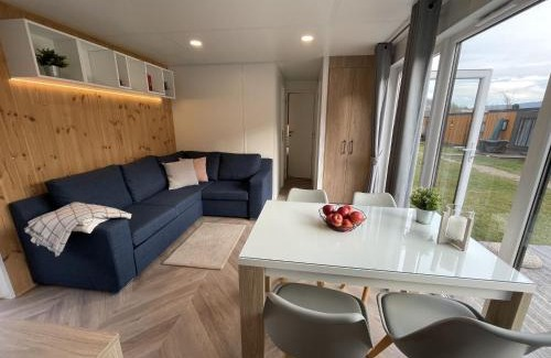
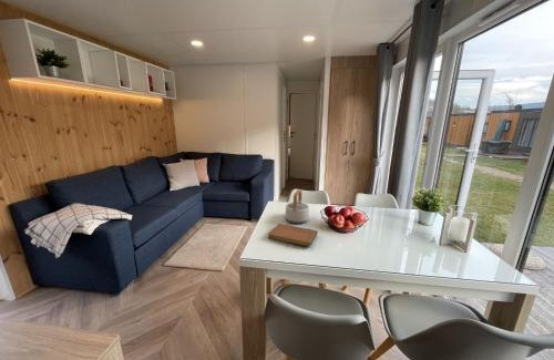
+ notebook [267,223,318,248]
+ teapot [284,188,310,225]
